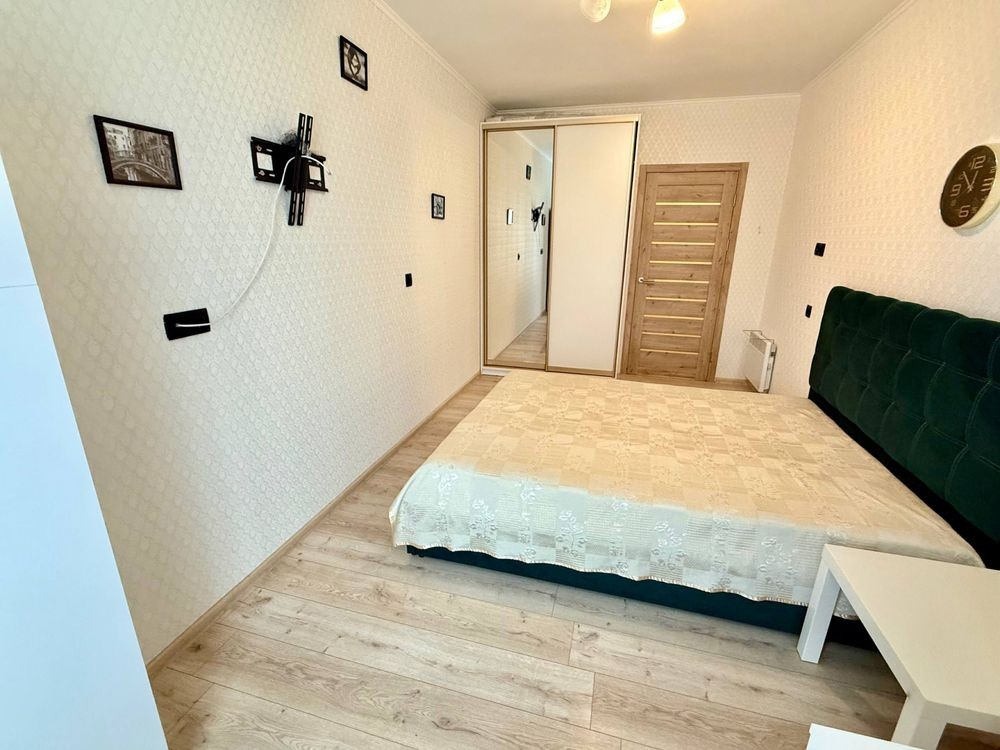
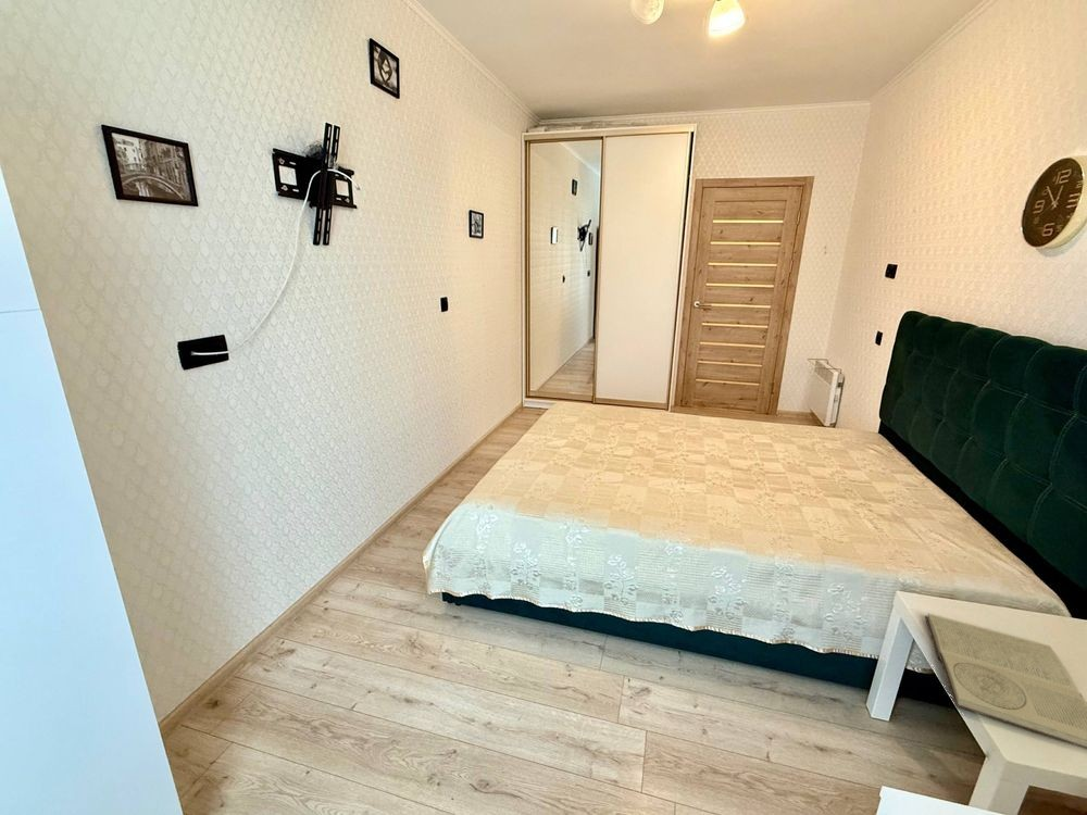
+ book [924,612,1087,750]
